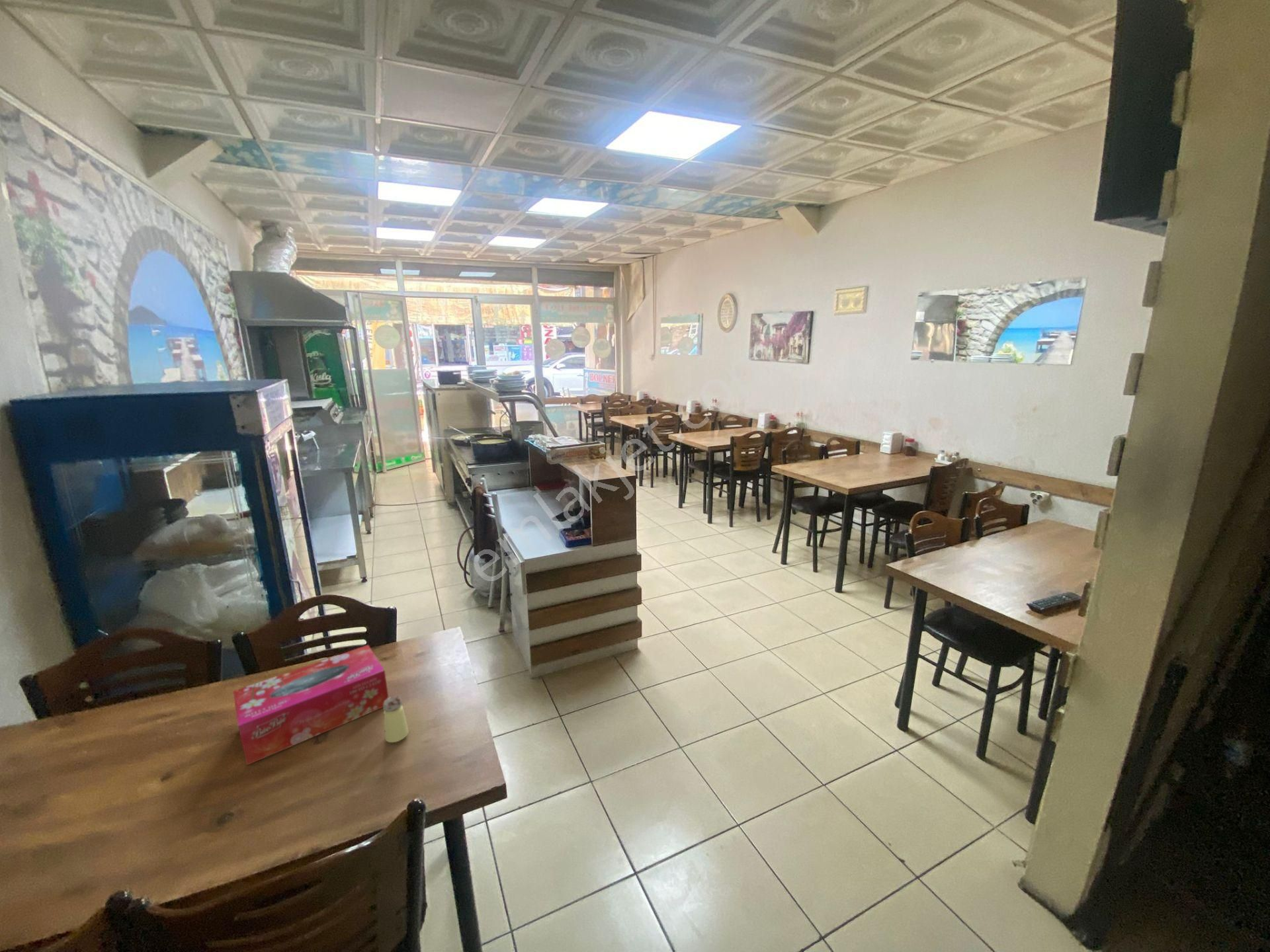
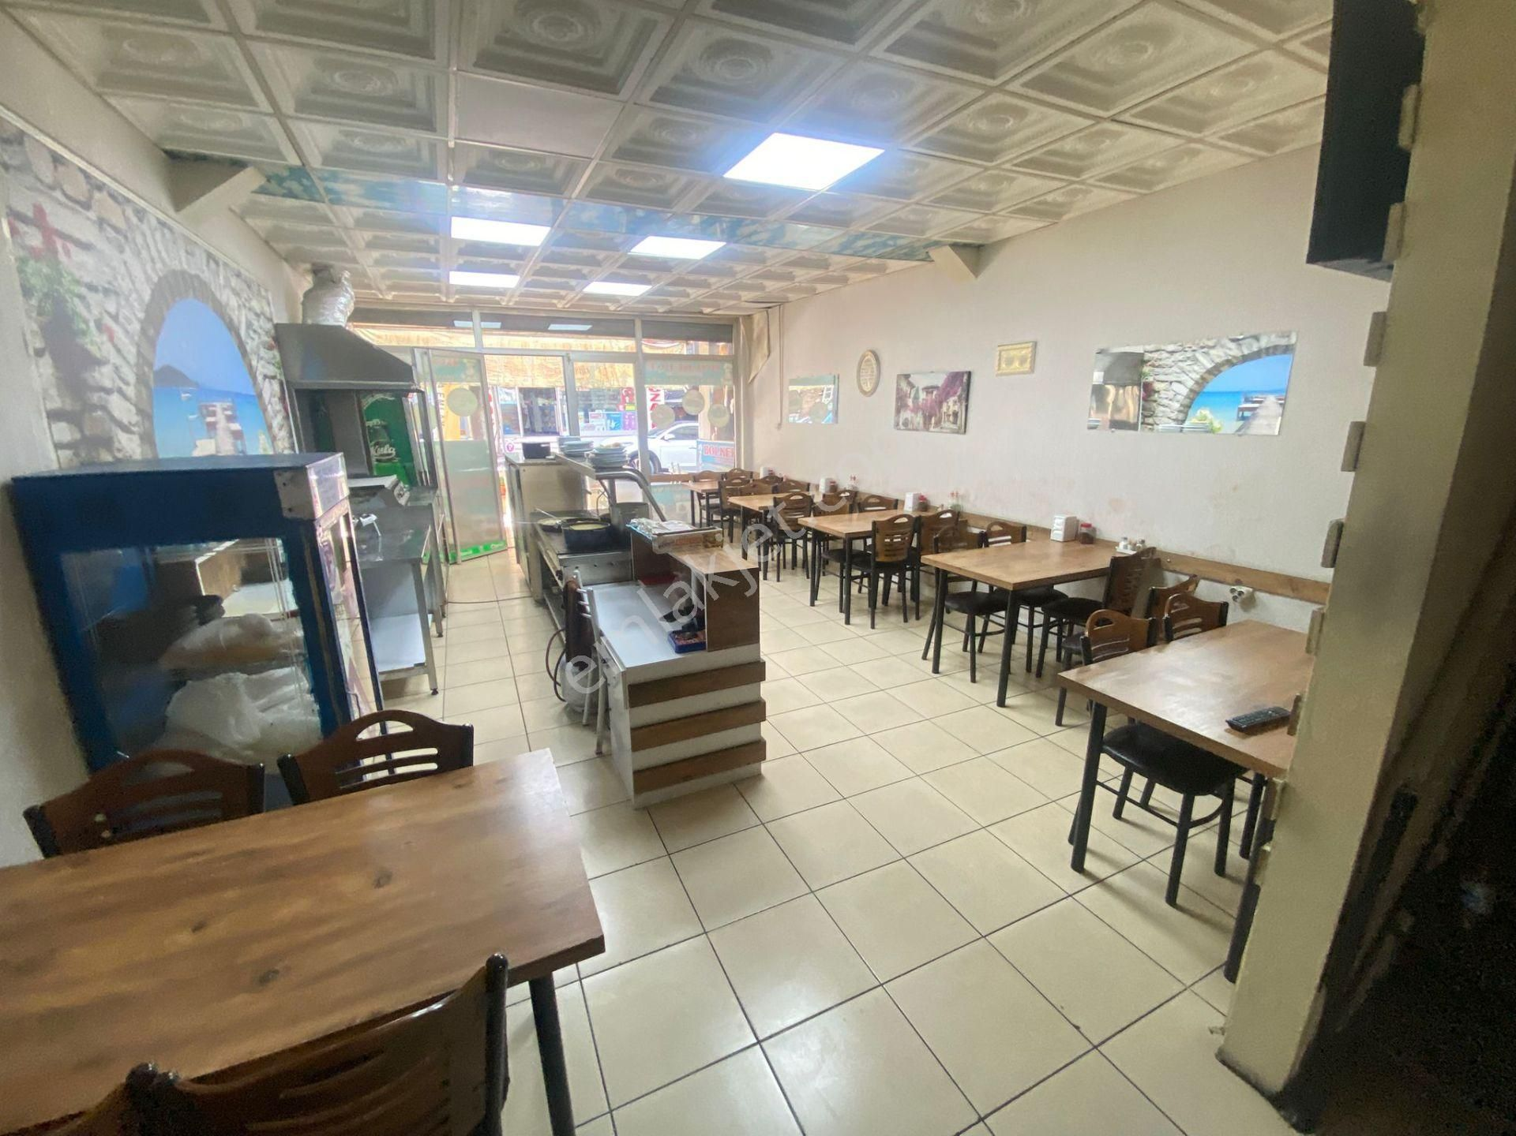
- saltshaker [382,695,409,743]
- tissue box [232,644,389,766]
